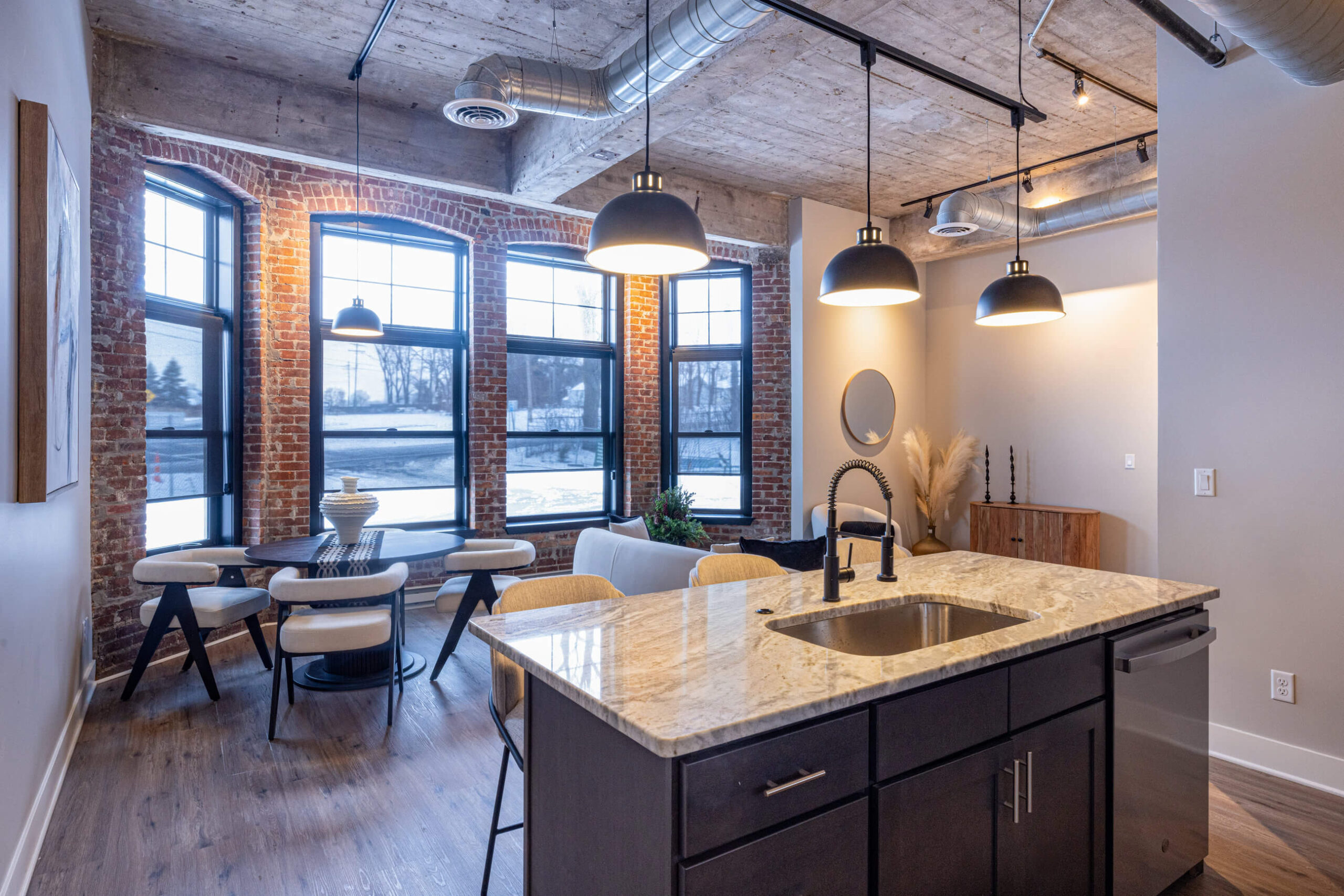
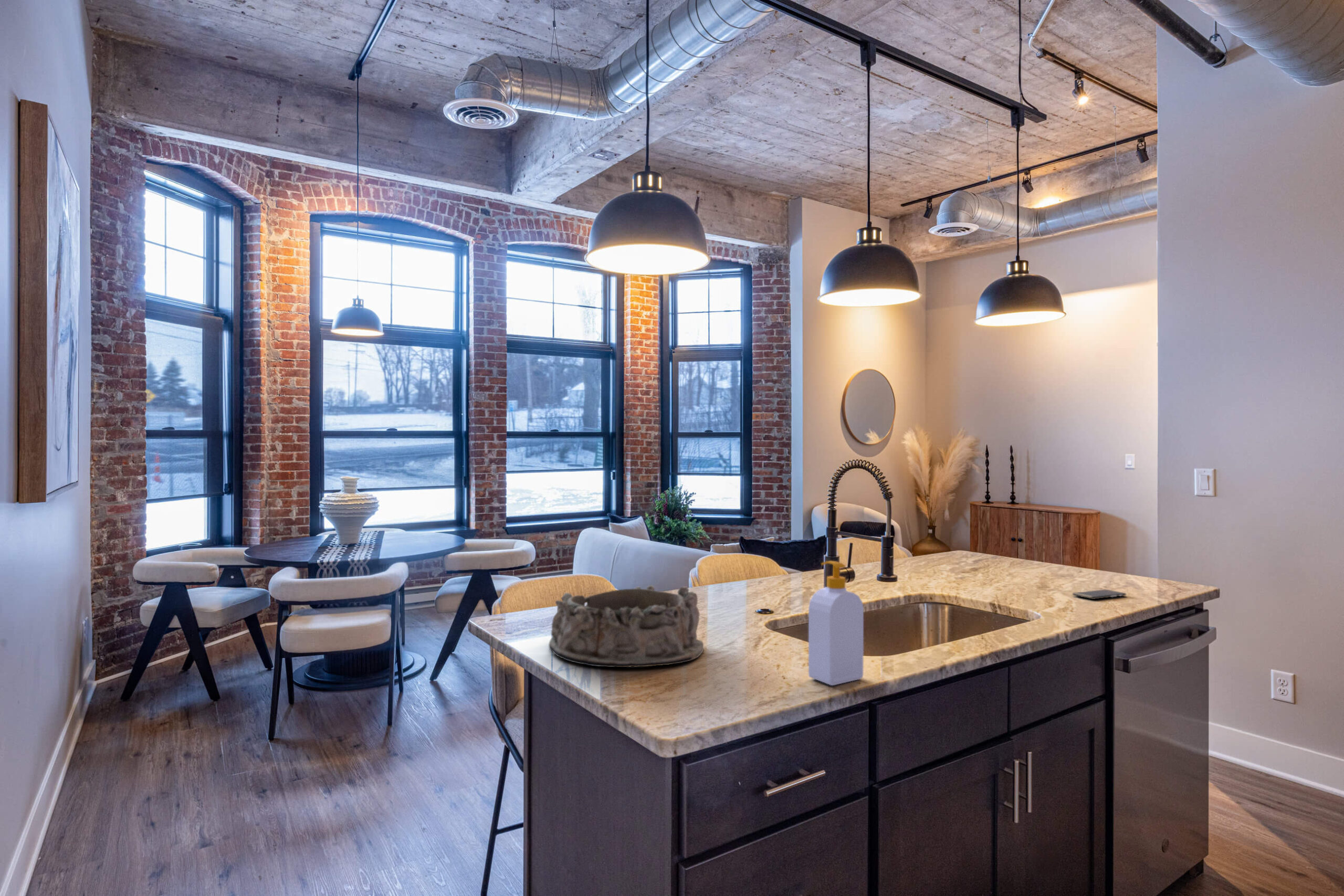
+ soap bottle [808,561,864,686]
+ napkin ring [548,585,704,668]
+ smartphone [1072,589,1127,600]
